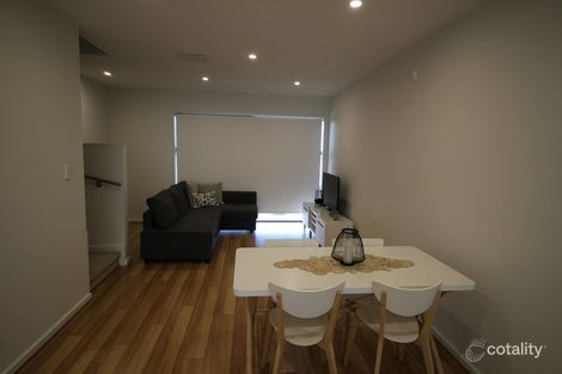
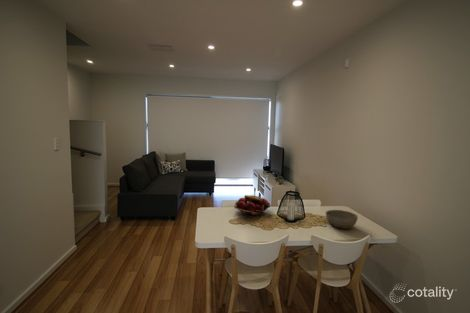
+ bowl [325,209,359,230]
+ fruit basket [233,194,272,217]
